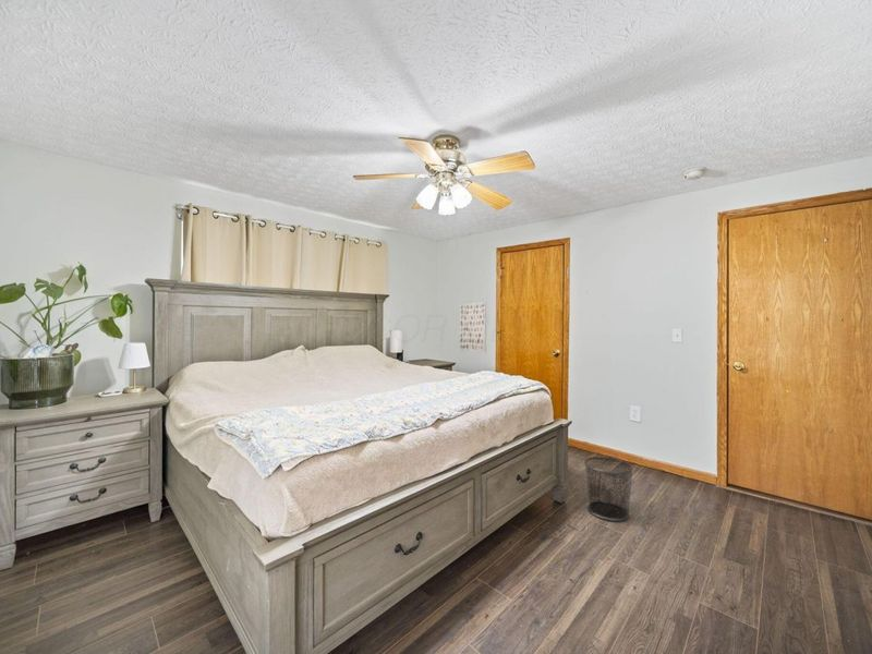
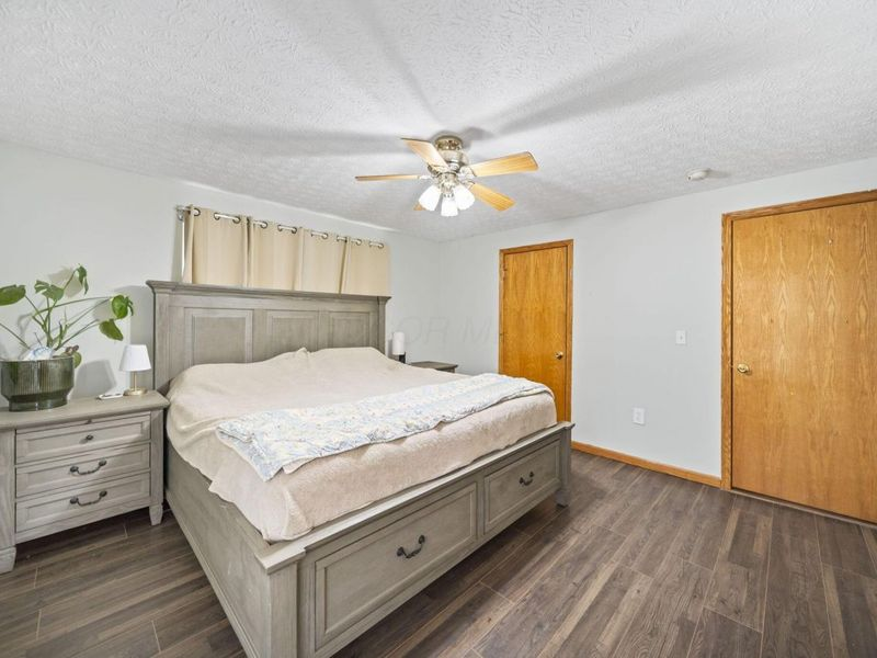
- waste bin [583,456,634,522]
- wall art [459,301,487,353]
